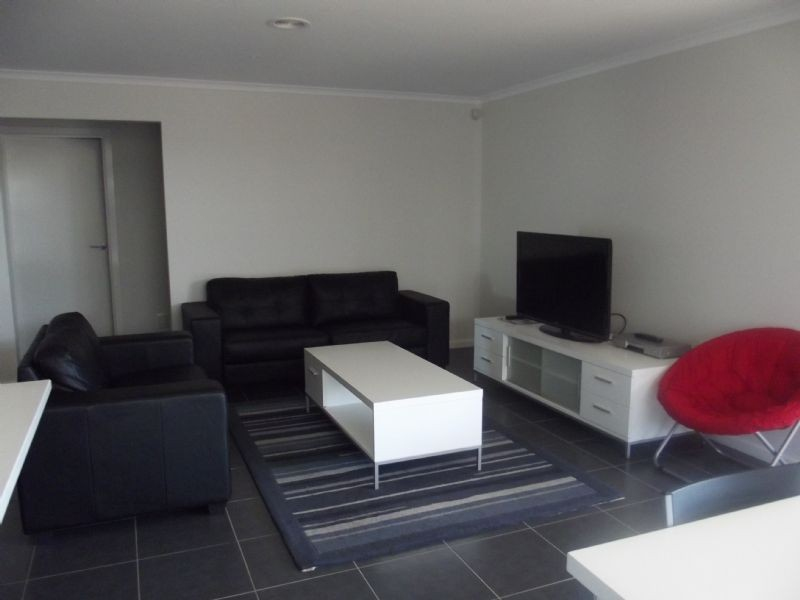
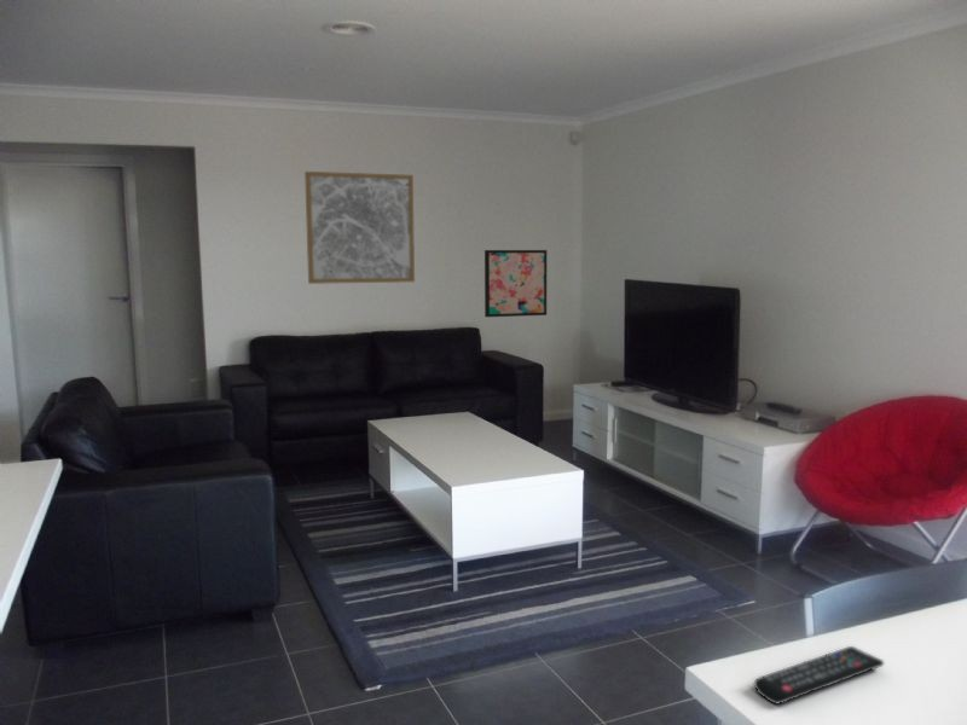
+ wall art [303,170,416,285]
+ remote control [753,645,885,706]
+ wall art [484,249,548,318]
